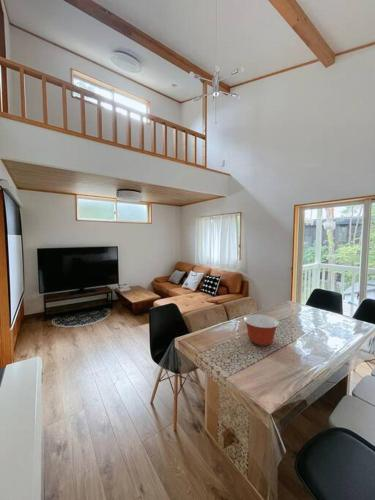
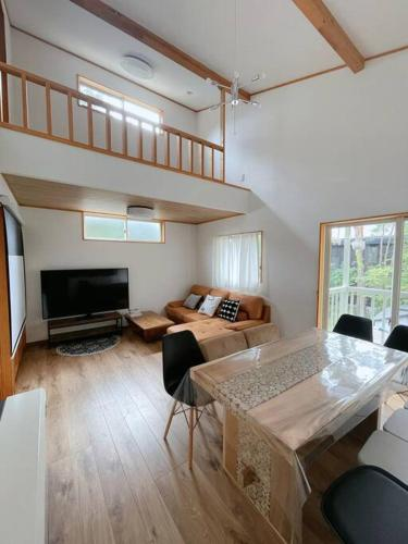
- mixing bowl [243,314,280,347]
